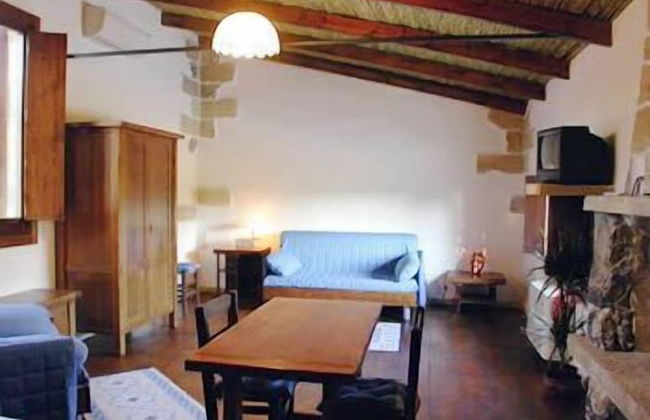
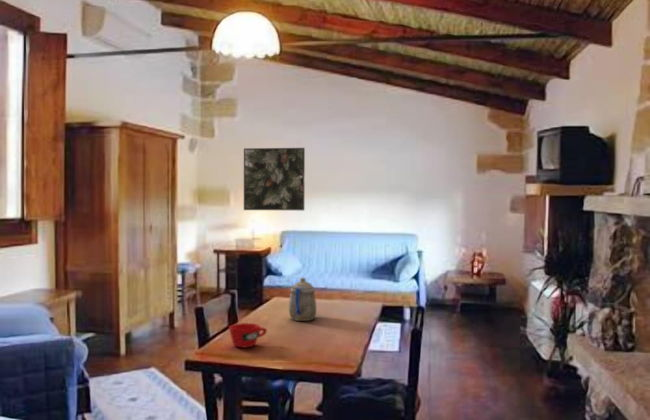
+ teapot [288,277,317,322]
+ cup [228,322,268,349]
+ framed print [243,147,306,211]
